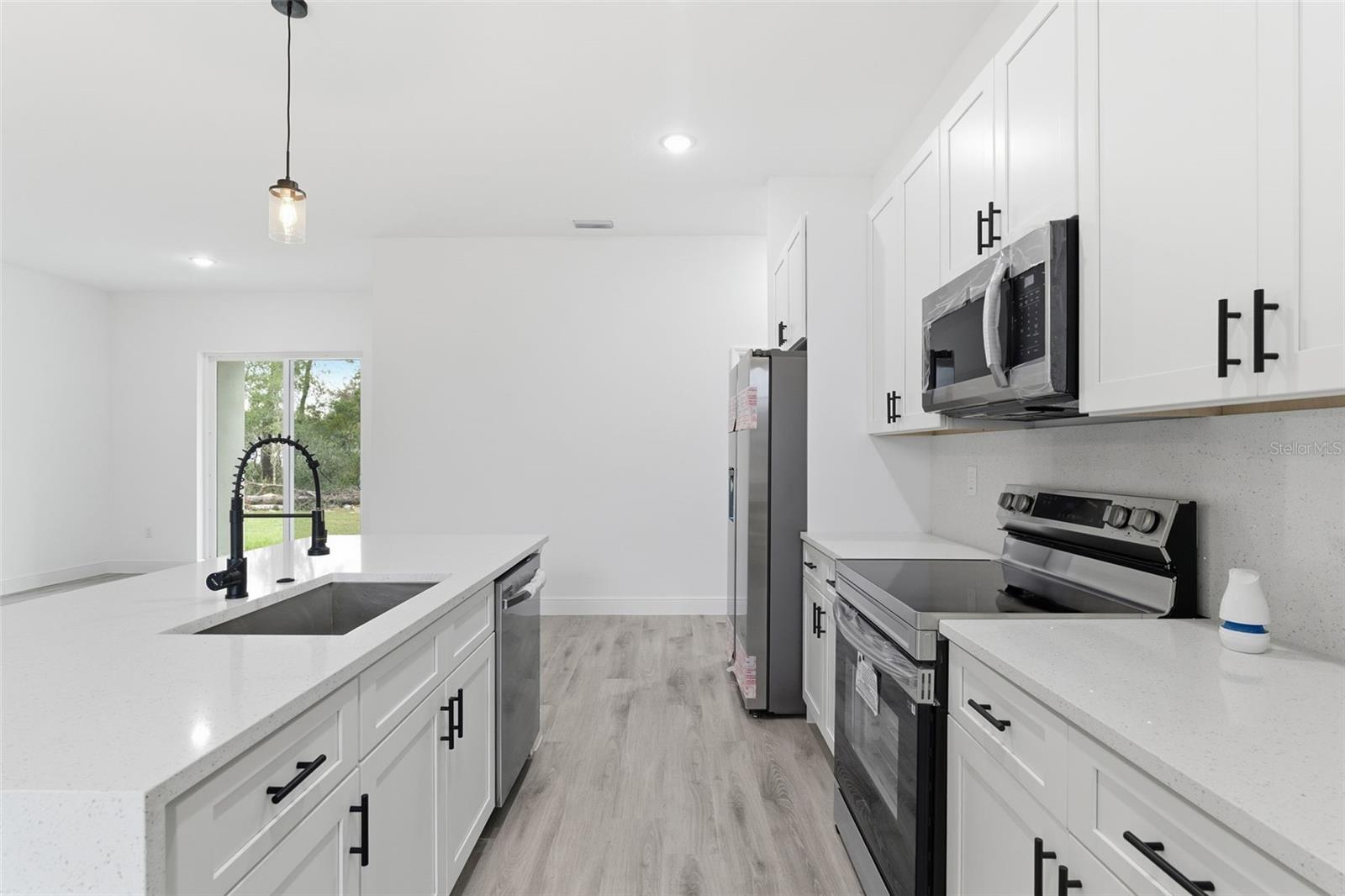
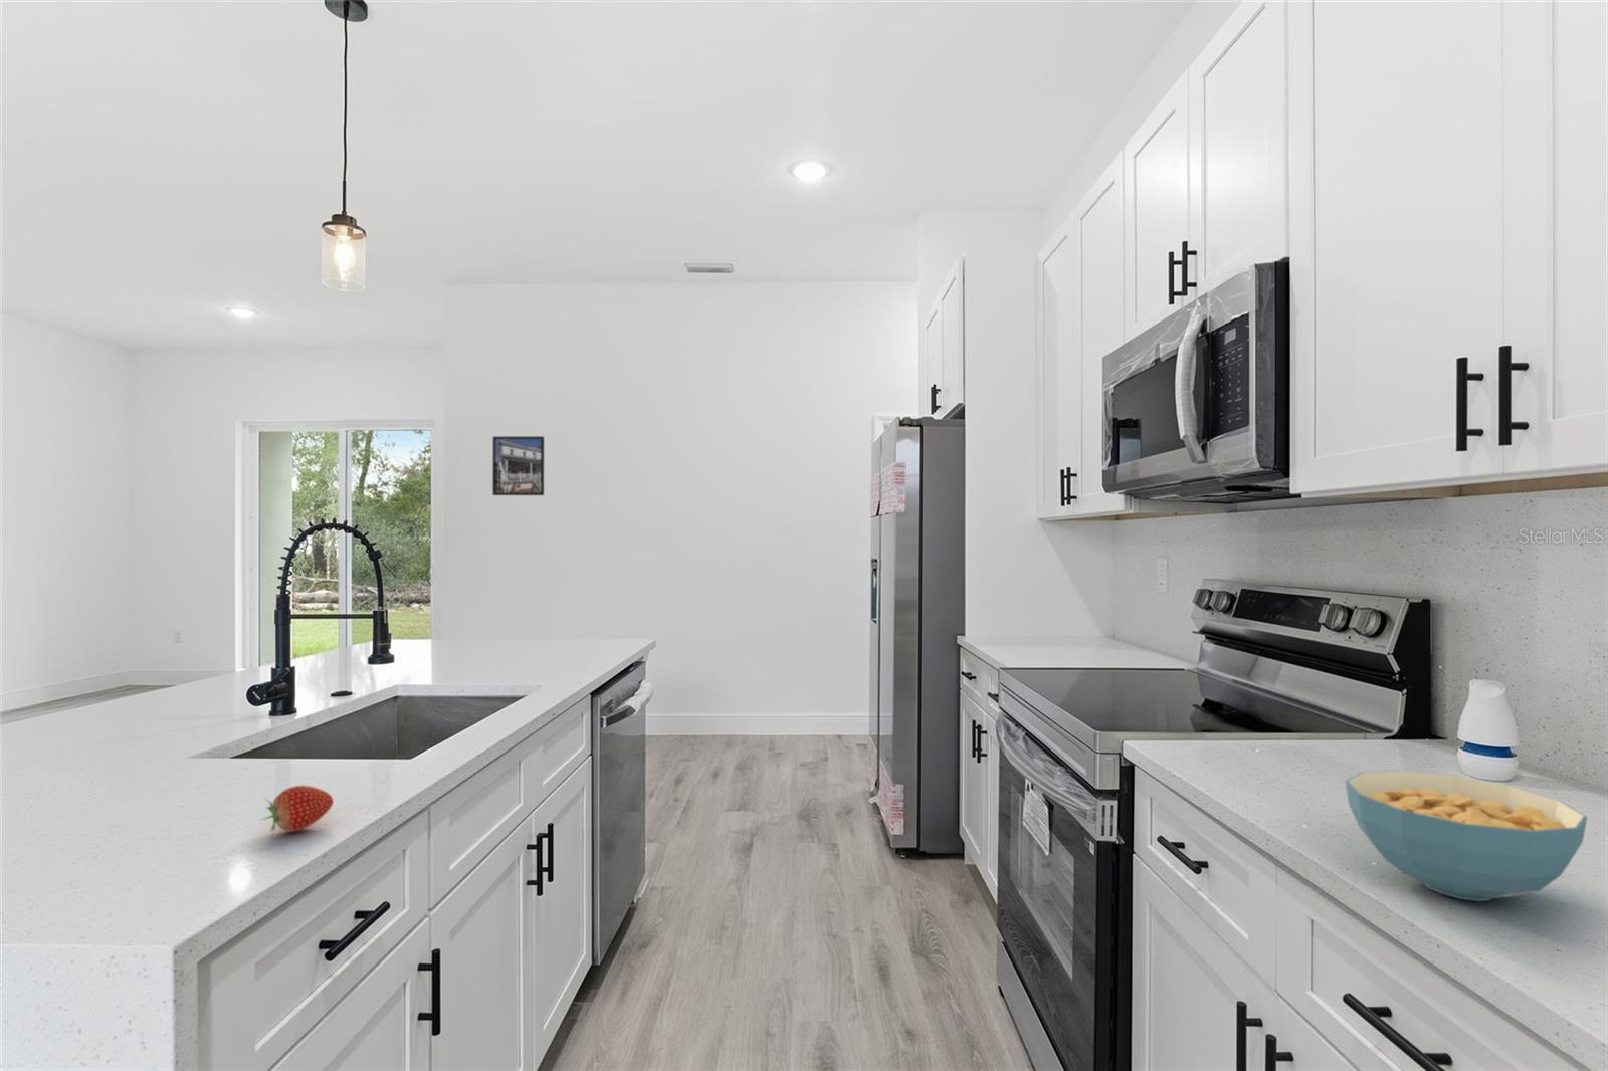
+ cereal bowl [1345,770,1588,902]
+ fruit [261,784,335,838]
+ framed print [491,435,545,496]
